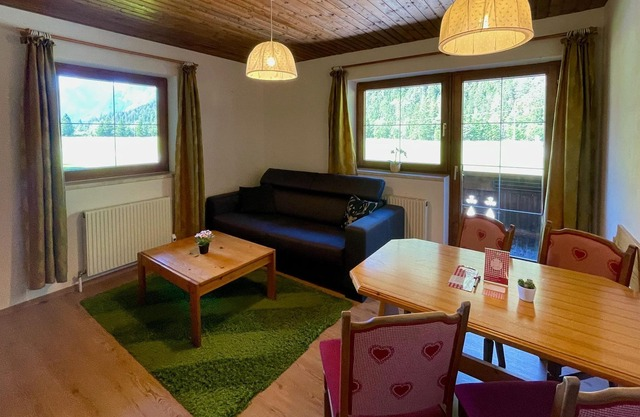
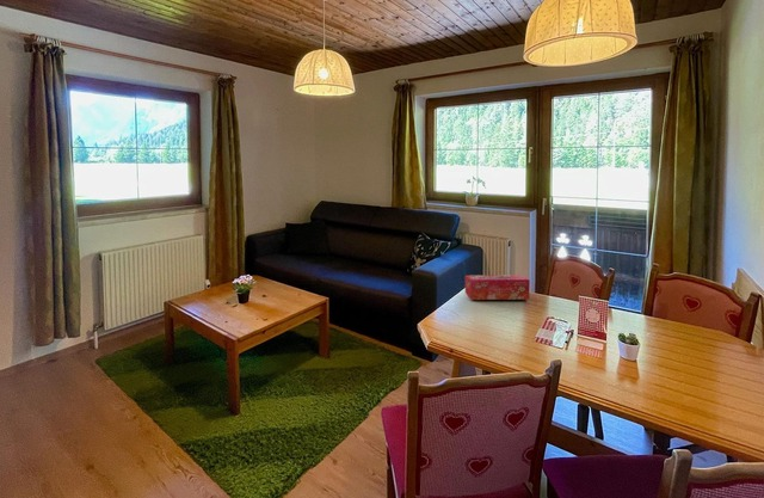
+ tissue box [464,273,531,301]
